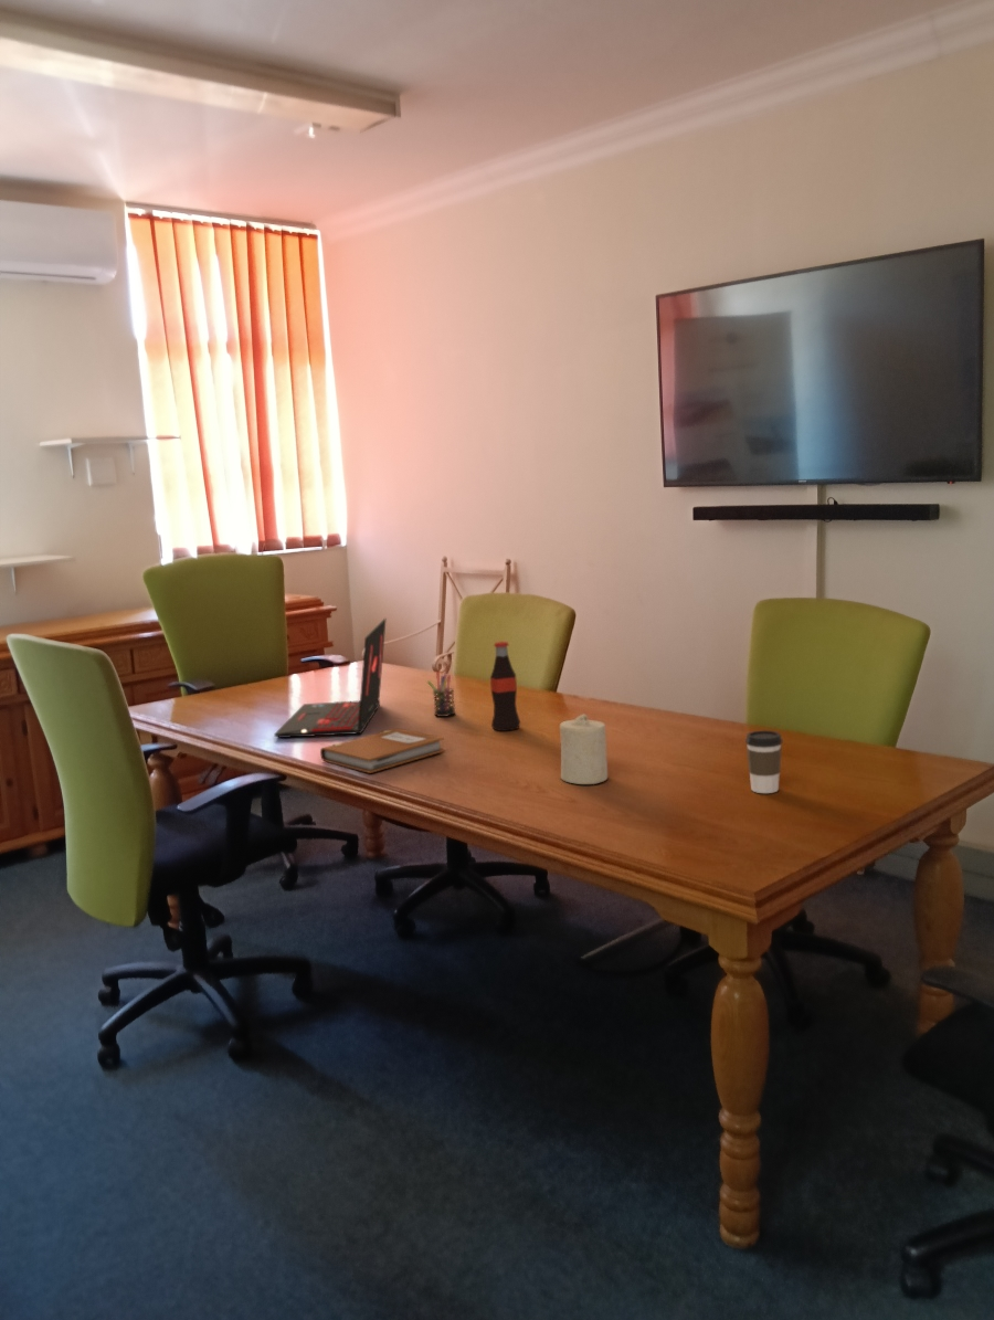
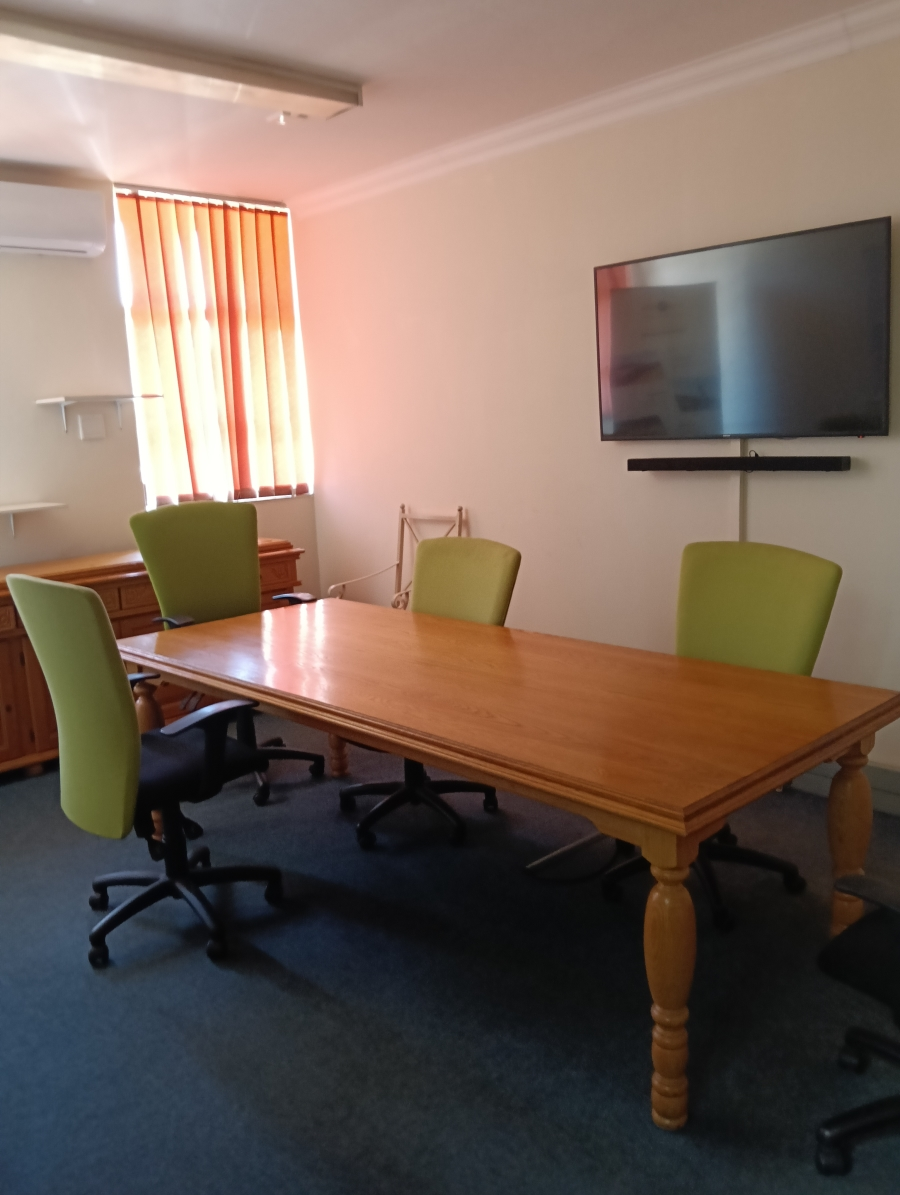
- notebook [319,727,446,774]
- candle [559,714,609,785]
- bottle [489,641,521,732]
- coffee cup [744,729,783,794]
- pen holder [426,669,456,718]
- laptop [273,617,387,739]
